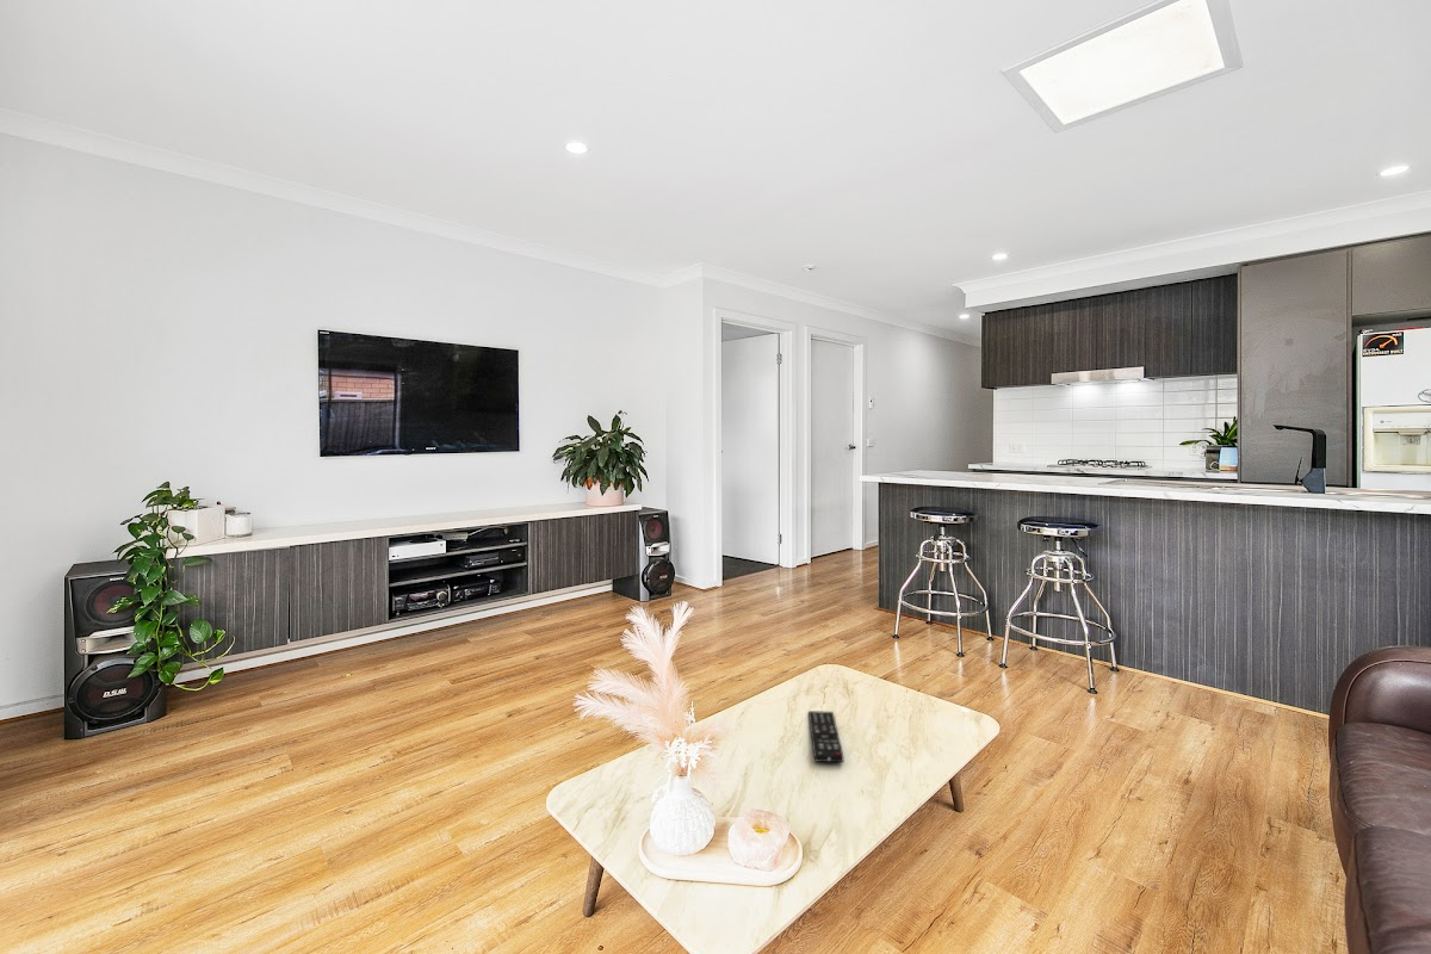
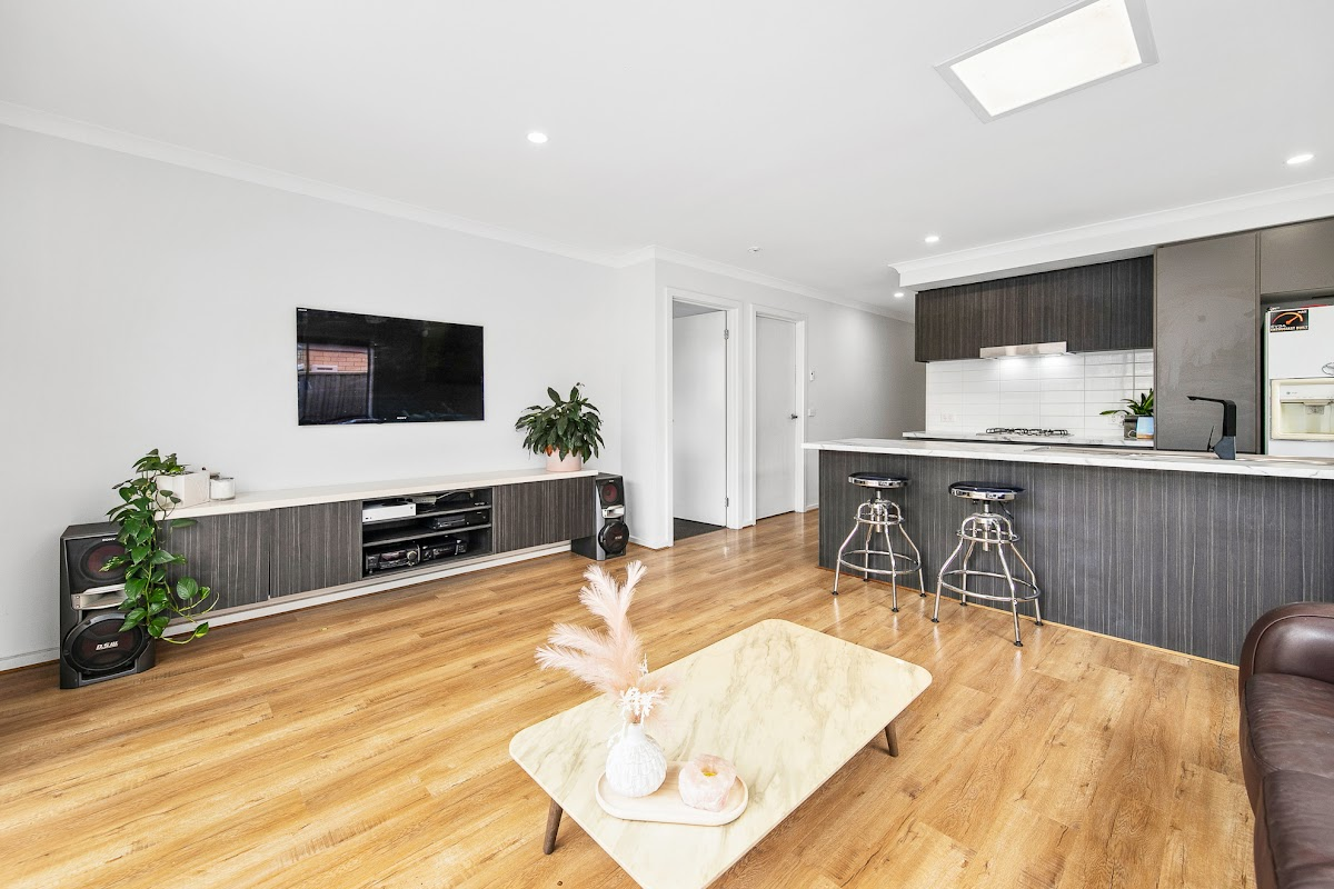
- remote control [807,710,844,763]
